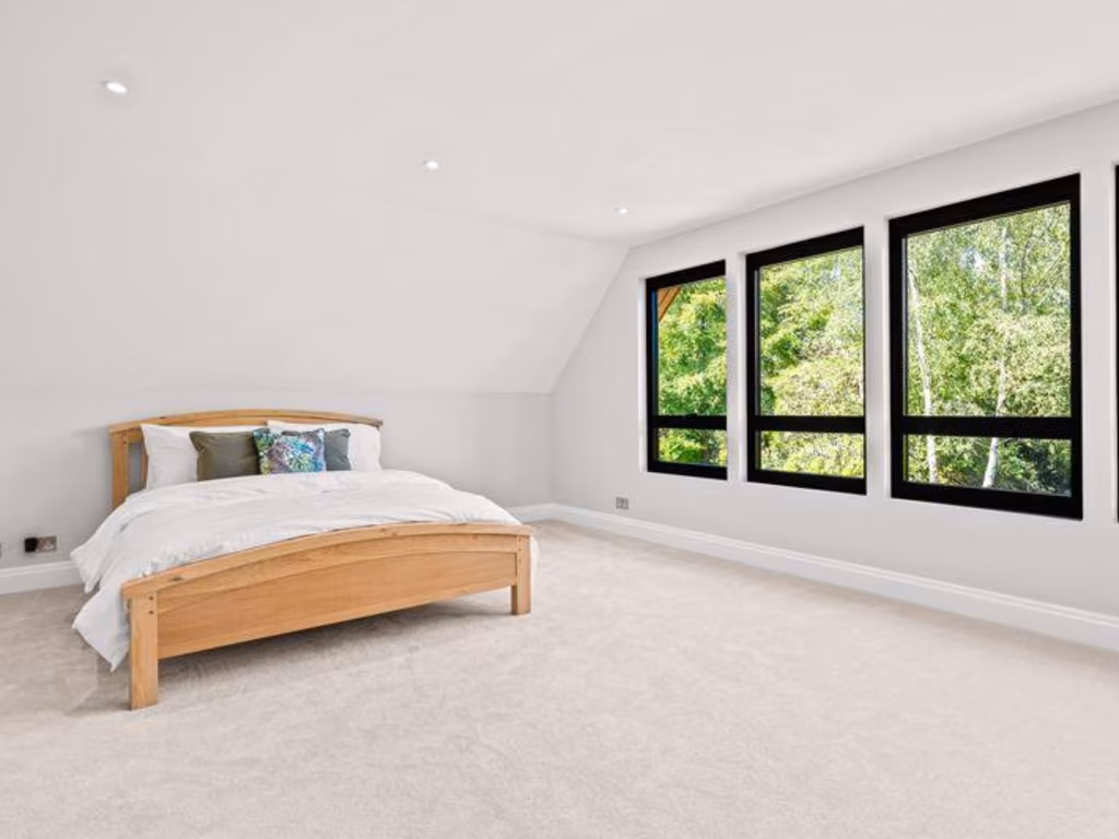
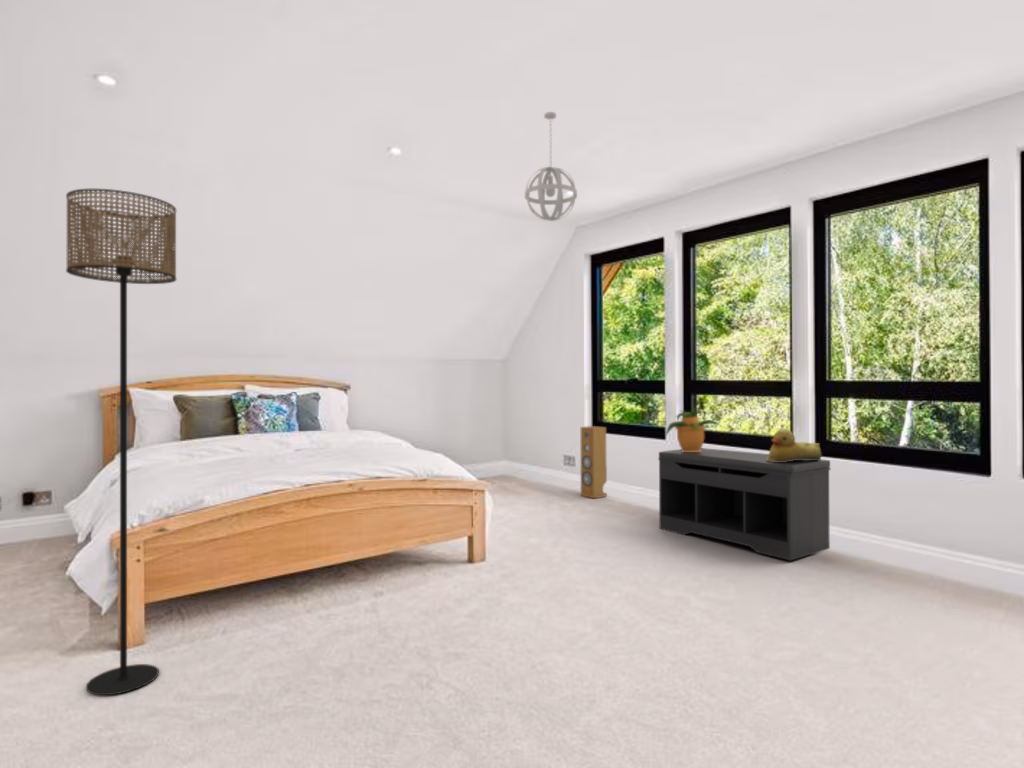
+ pendant light [524,111,578,222]
+ speaker [580,425,608,499]
+ potted plant [665,406,721,452]
+ bench [657,447,831,561]
+ floor lamp [65,188,177,696]
+ rubber duck [766,427,823,462]
